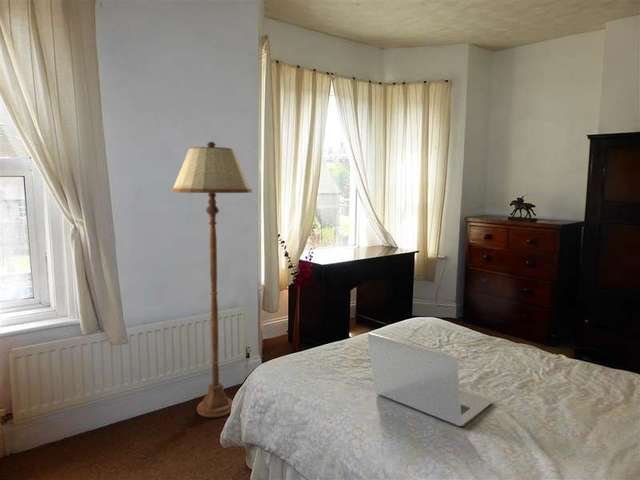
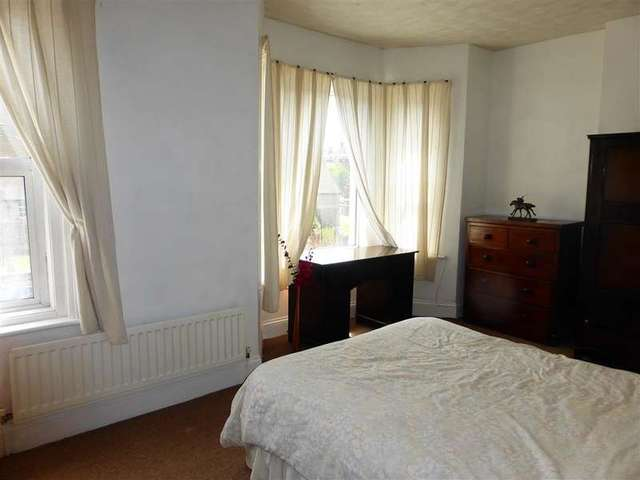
- floor lamp [170,141,253,418]
- laptop [367,332,494,427]
